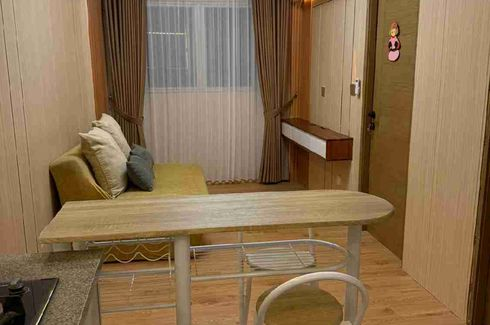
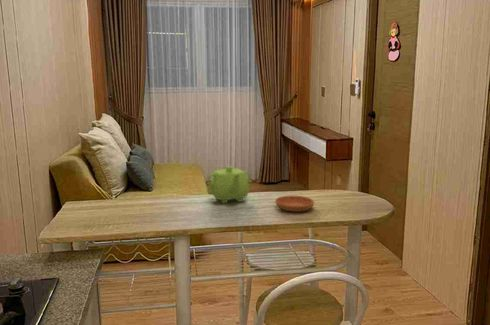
+ saucer [274,195,315,213]
+ teapot [206,165,252,204]
